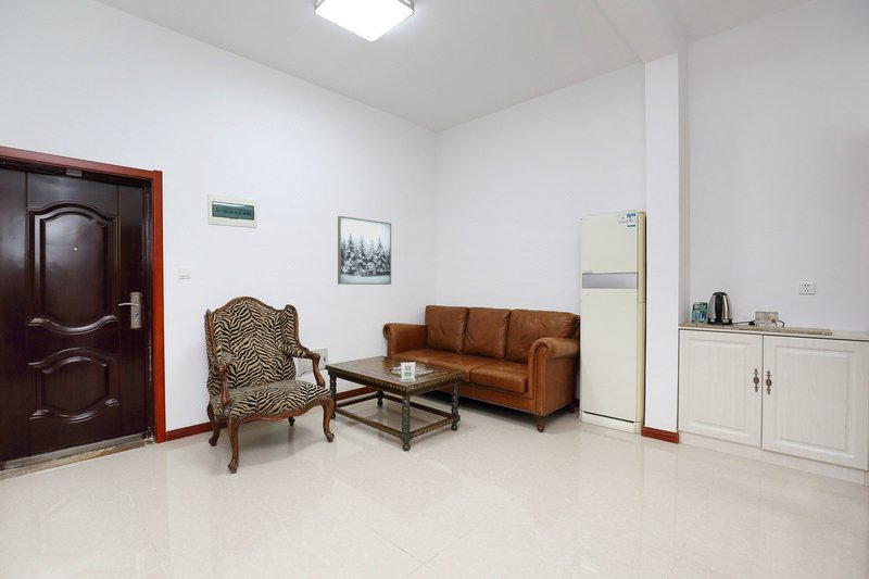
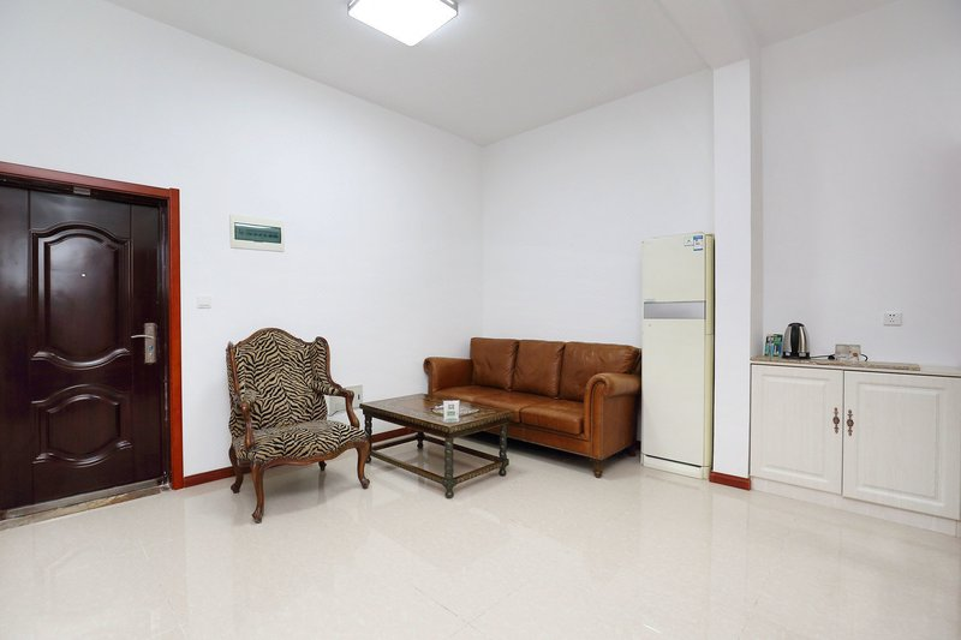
- wall art [337,215,392,286]
